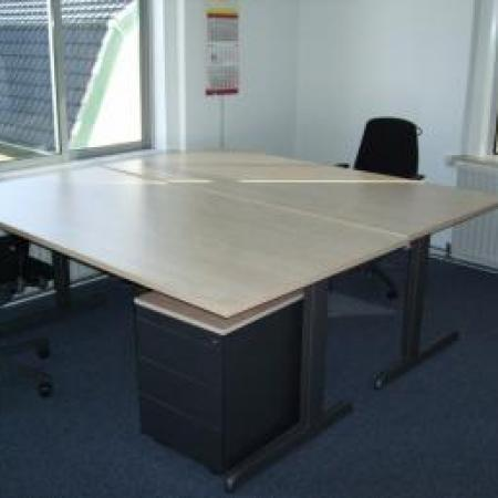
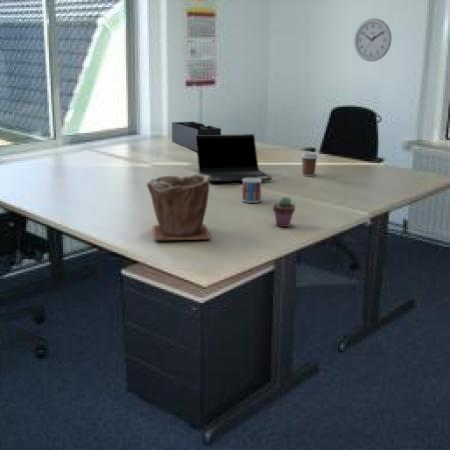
+ coffee cup [300,151,319,177]
+ wall clock [353,17,393,62]
+ potted succulent [272,196,296,228]
+ plant pot [146,173,211,242]
+ mug [241,178,262,204]
+ desk organizer [171,121,222,152]
+ laptop computer [195,133,273,183]
